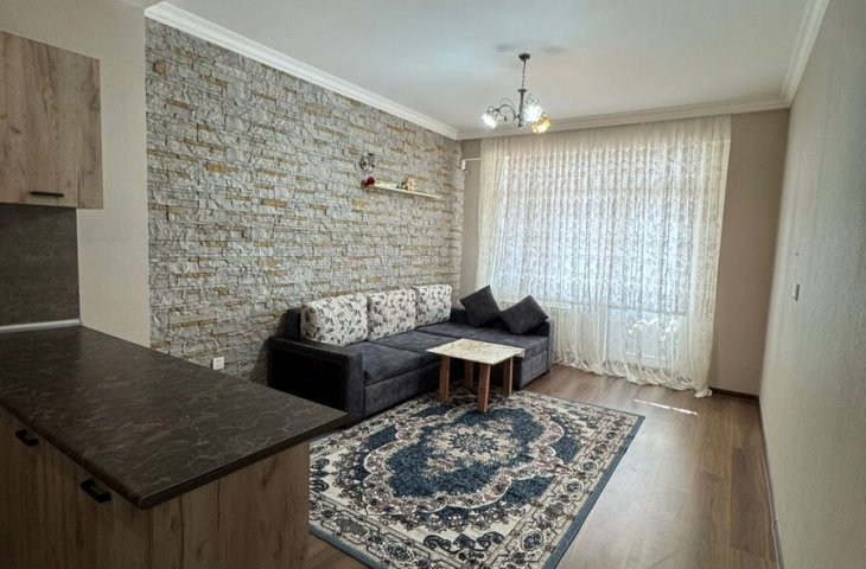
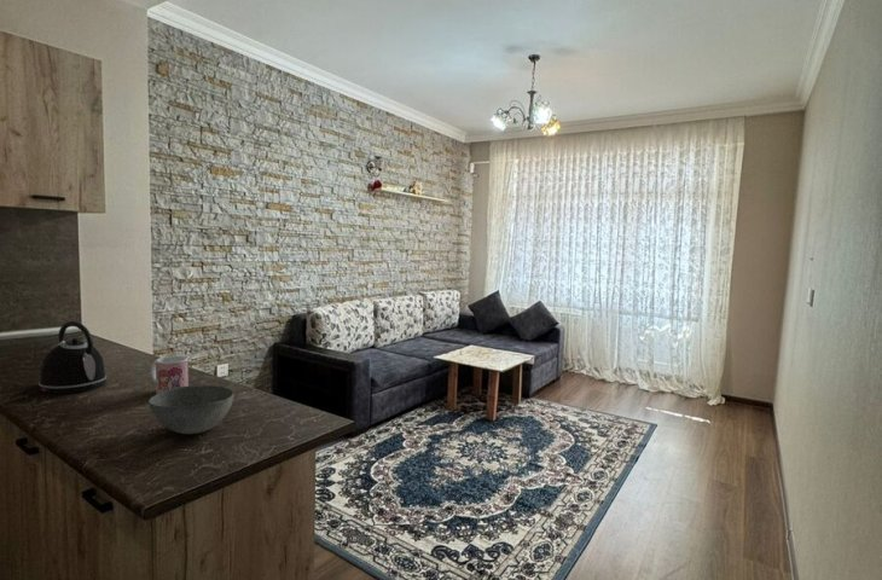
+ mug [150,355,190,395]
+ kettle [37,320,108,395]
+ bowl [147,384,236,435]
